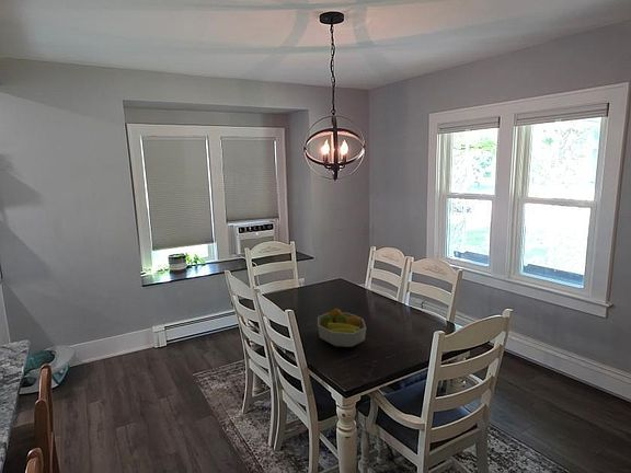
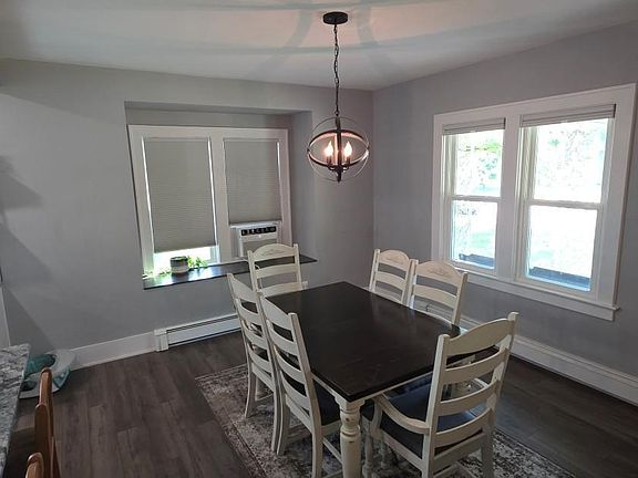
- fruit bowl [317,308,367,348]
